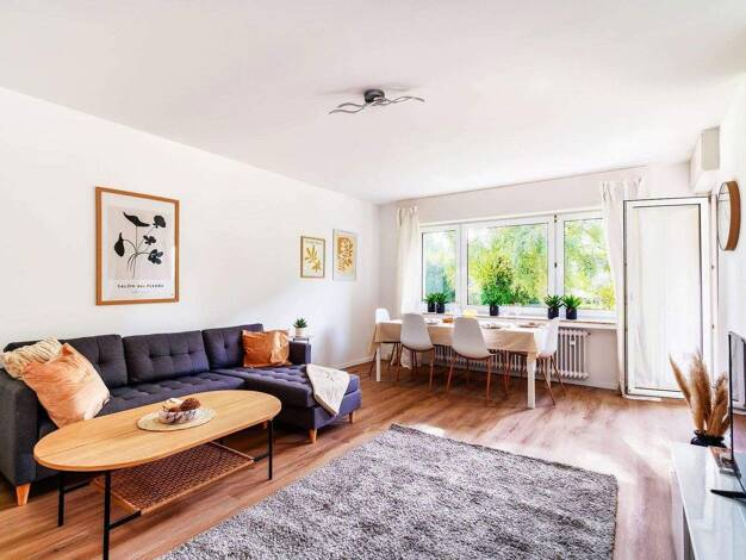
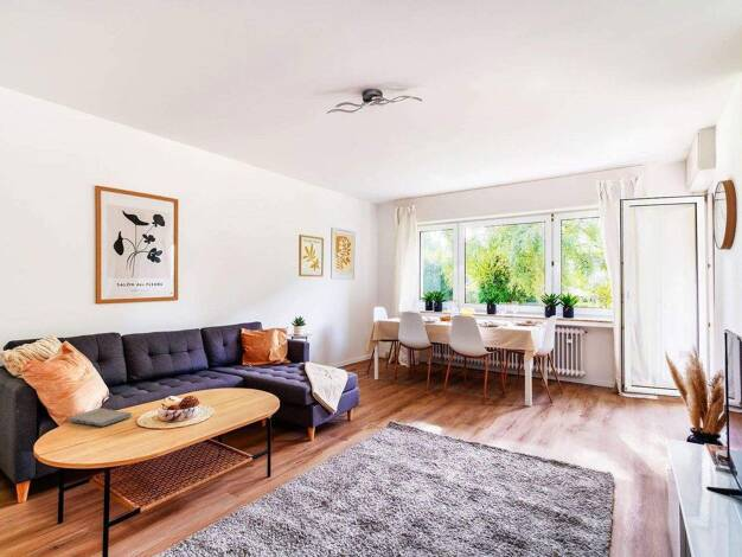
+ book [68,406,133,428]
